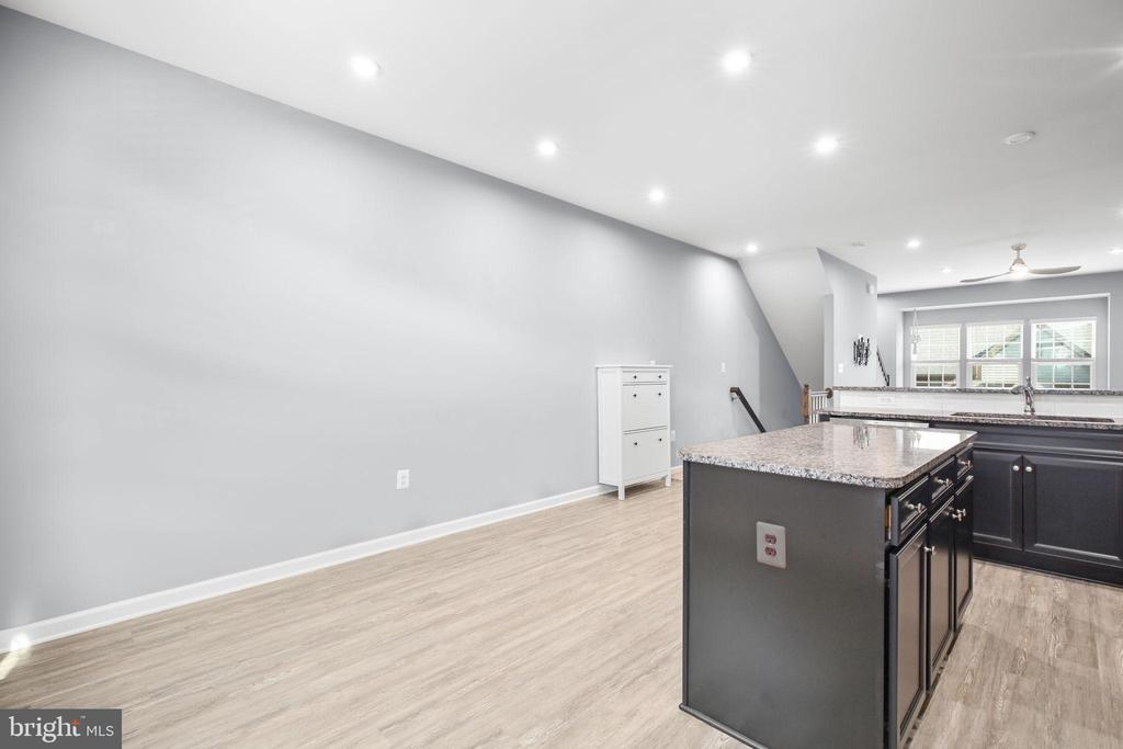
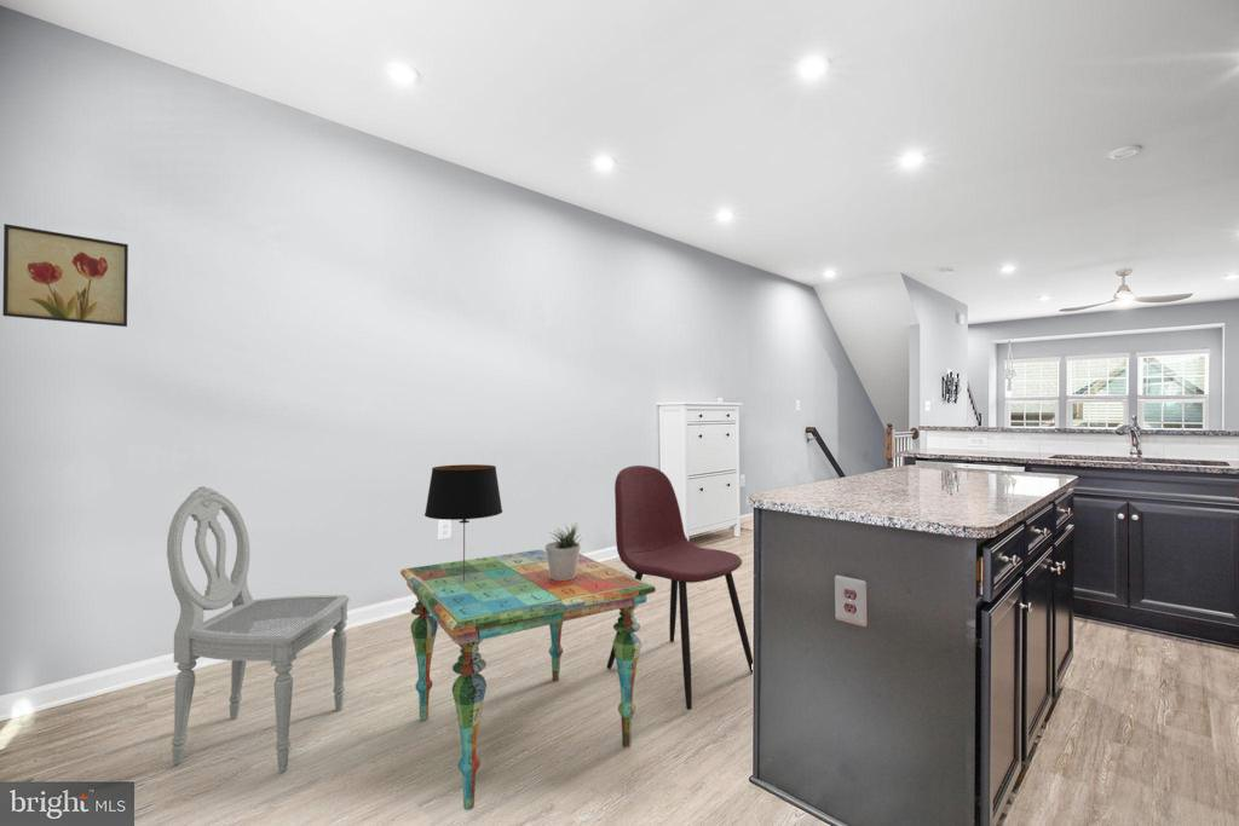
+ dining chair [166,485,350,774]
+ table lamp [423,463,503,580]
+ side table [399,548,657,811]
+ potted plant [544,522,583,580]
+ dining chair [606,464,754,711]
+ wall art [1,223,129,328]
